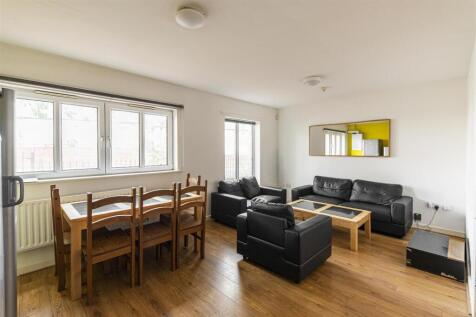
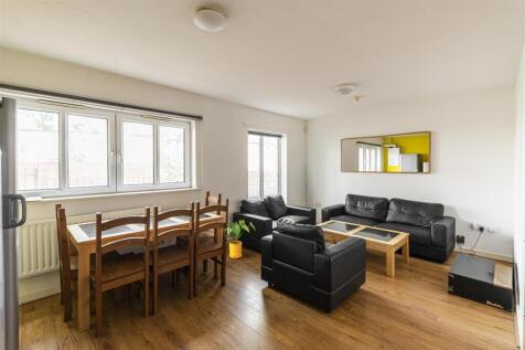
+ house plant [226,220,256,259]
